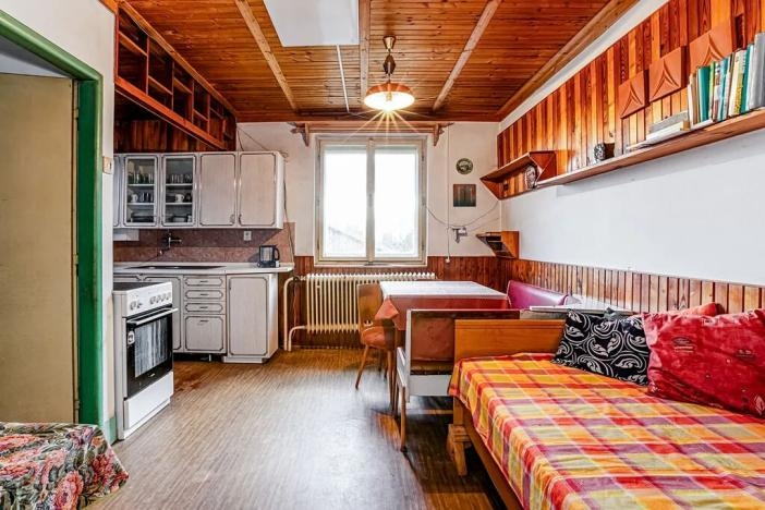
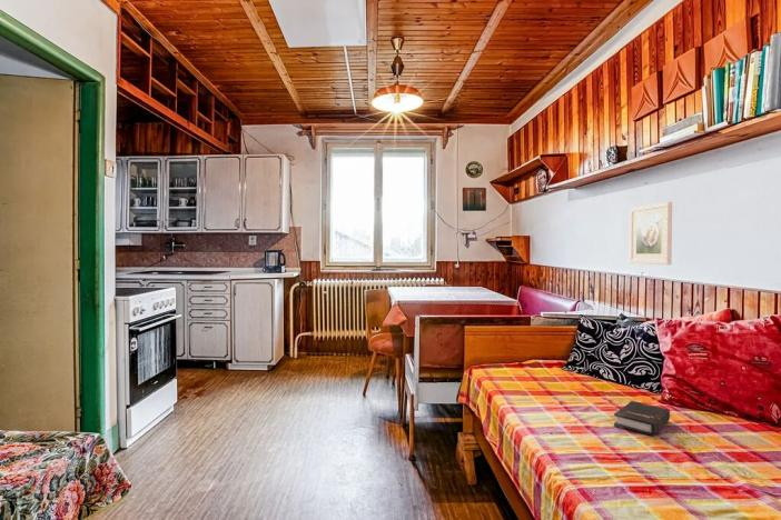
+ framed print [629,201,673,266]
+ hardback book [613,400,671,437]
